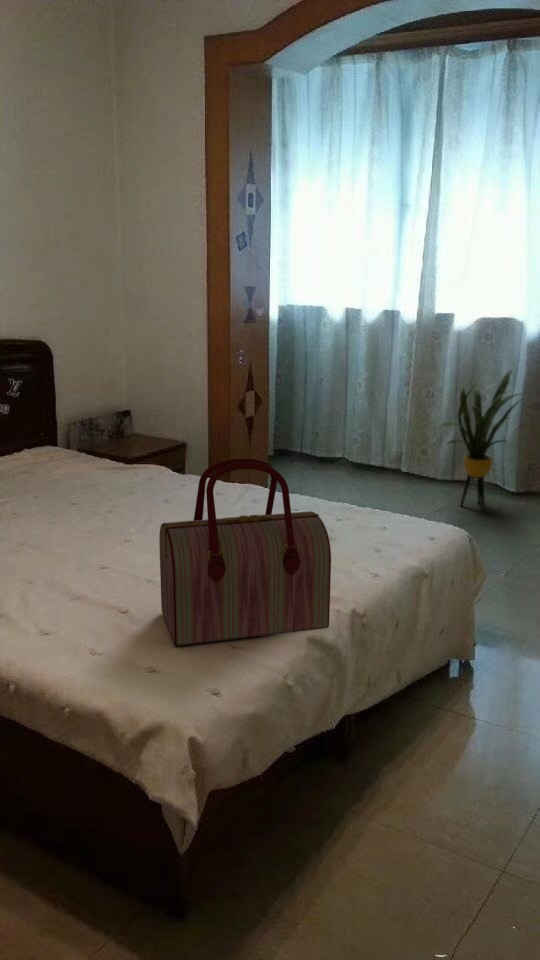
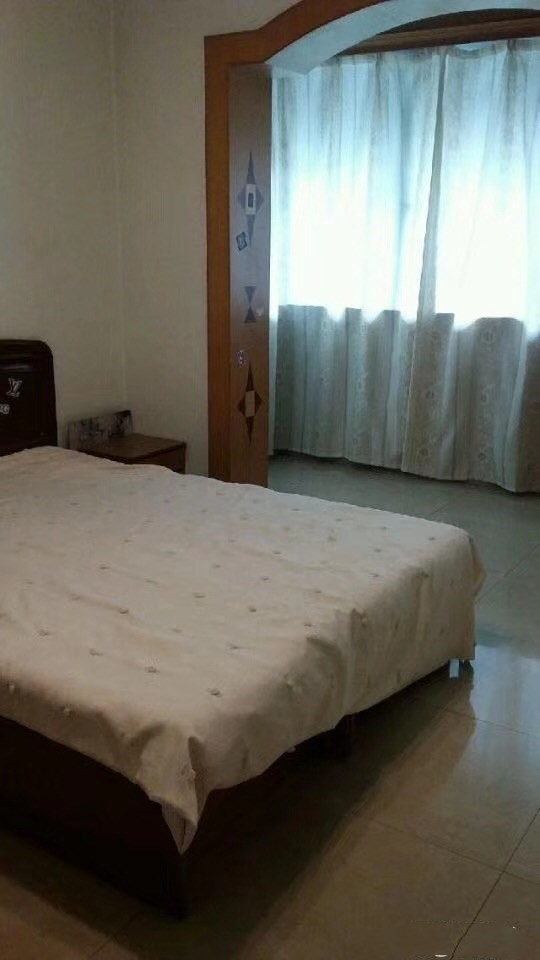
- handbag [158,458,332,647]
- house plant [435,369,530,511]
